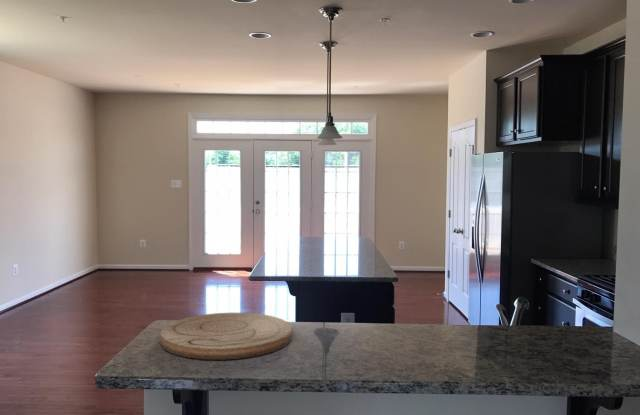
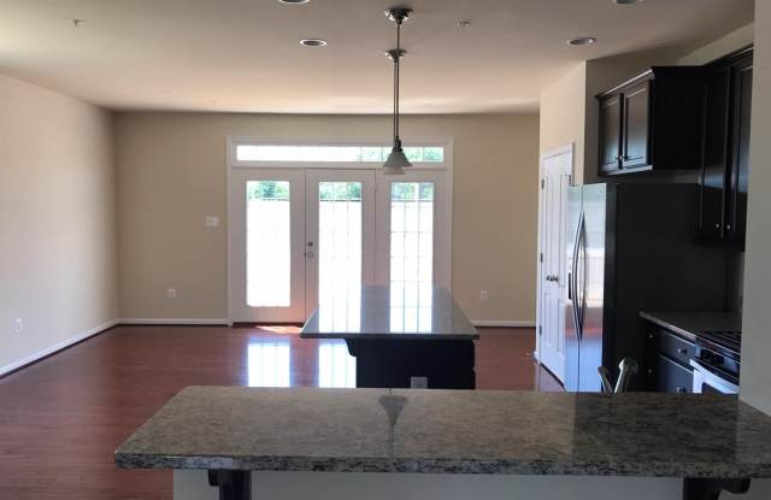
- cutting board [160,312,293,361]
